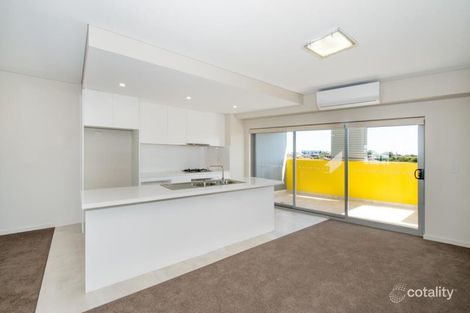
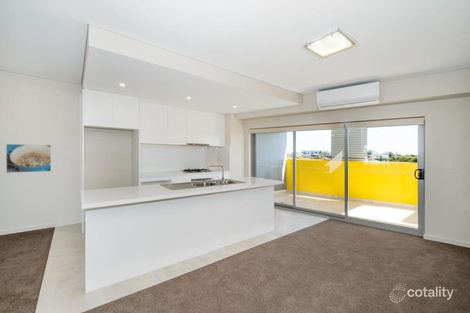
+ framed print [5,143,52,174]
